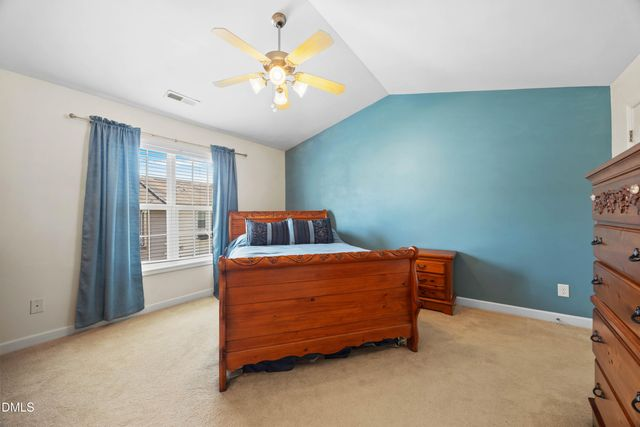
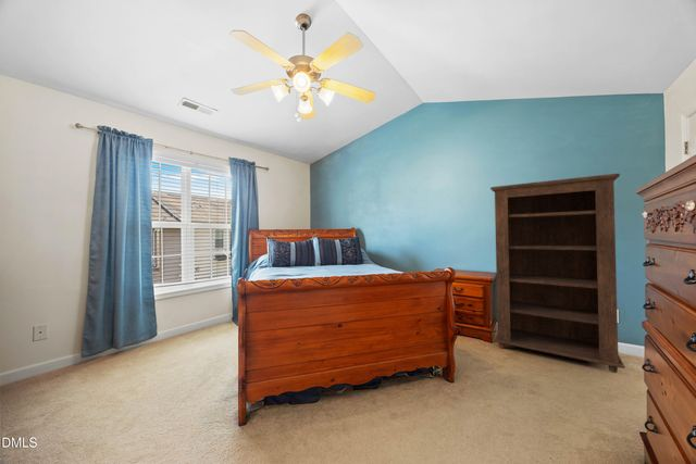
+ bookshelf [489,173,626,374]
